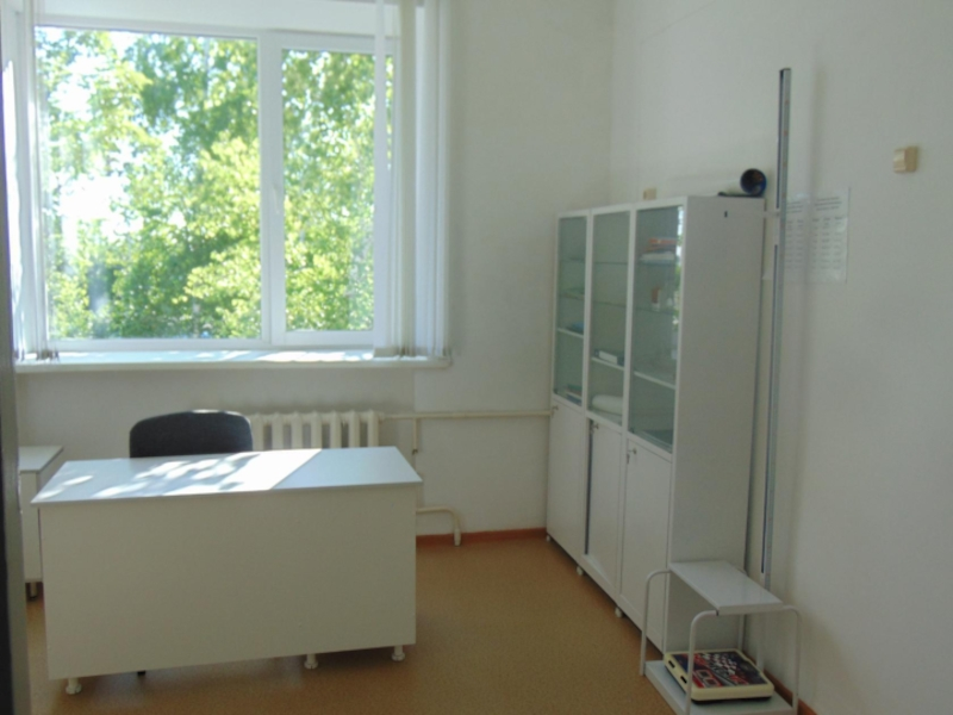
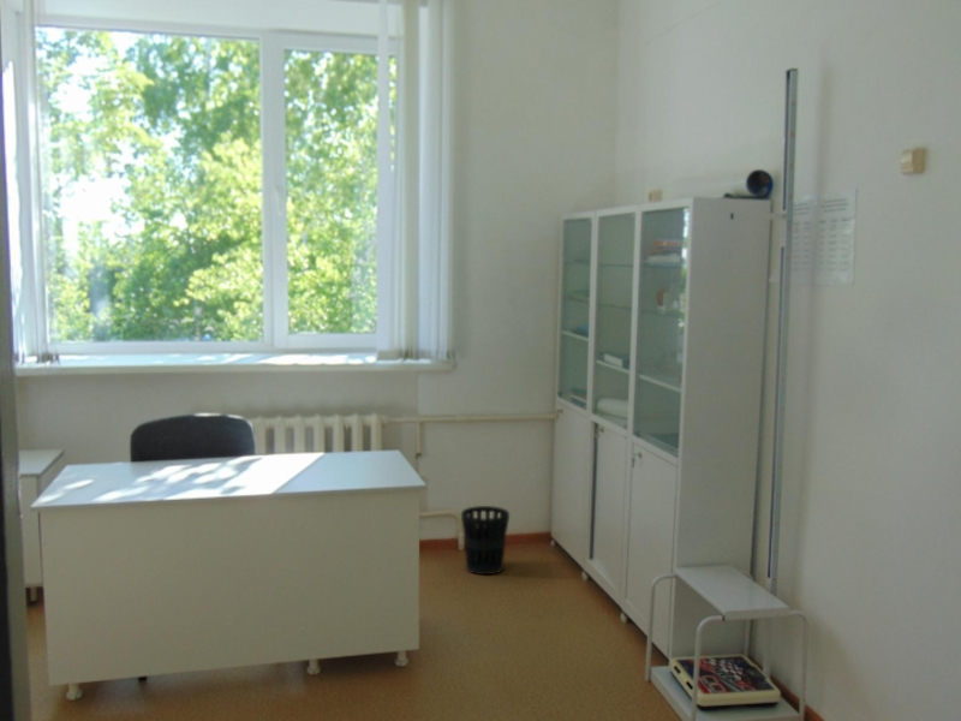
+ wastebasket [460,505,511,576]
